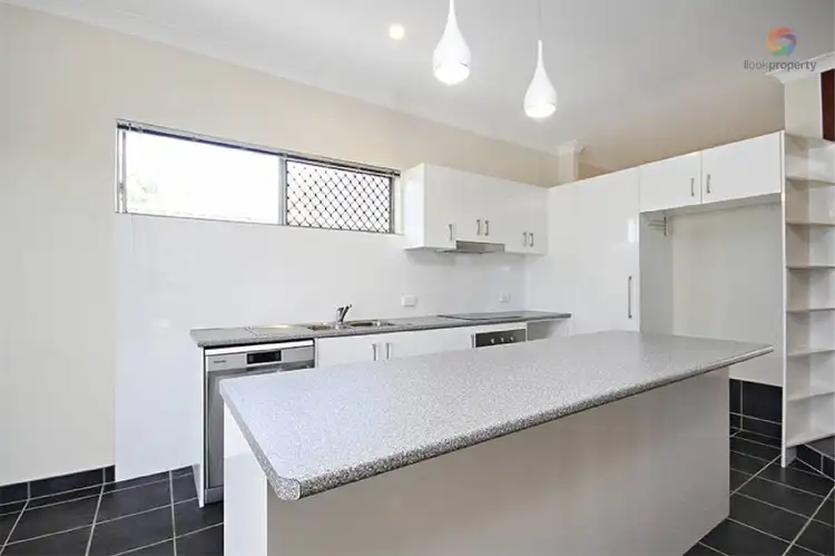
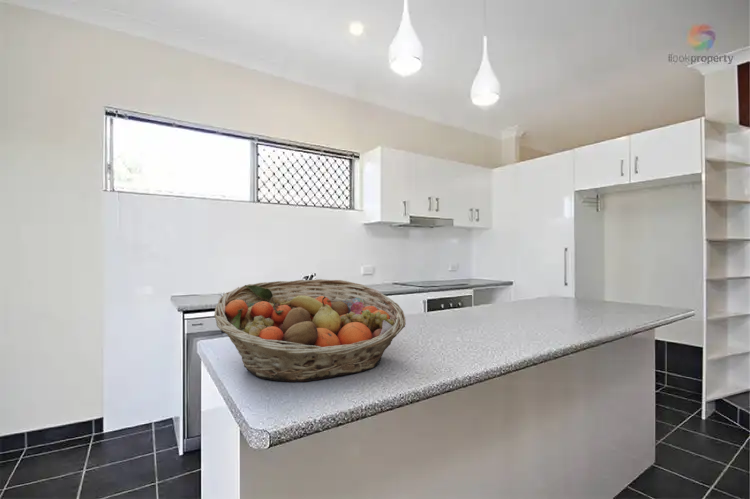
+ fruit basket [213,278,407,383]
